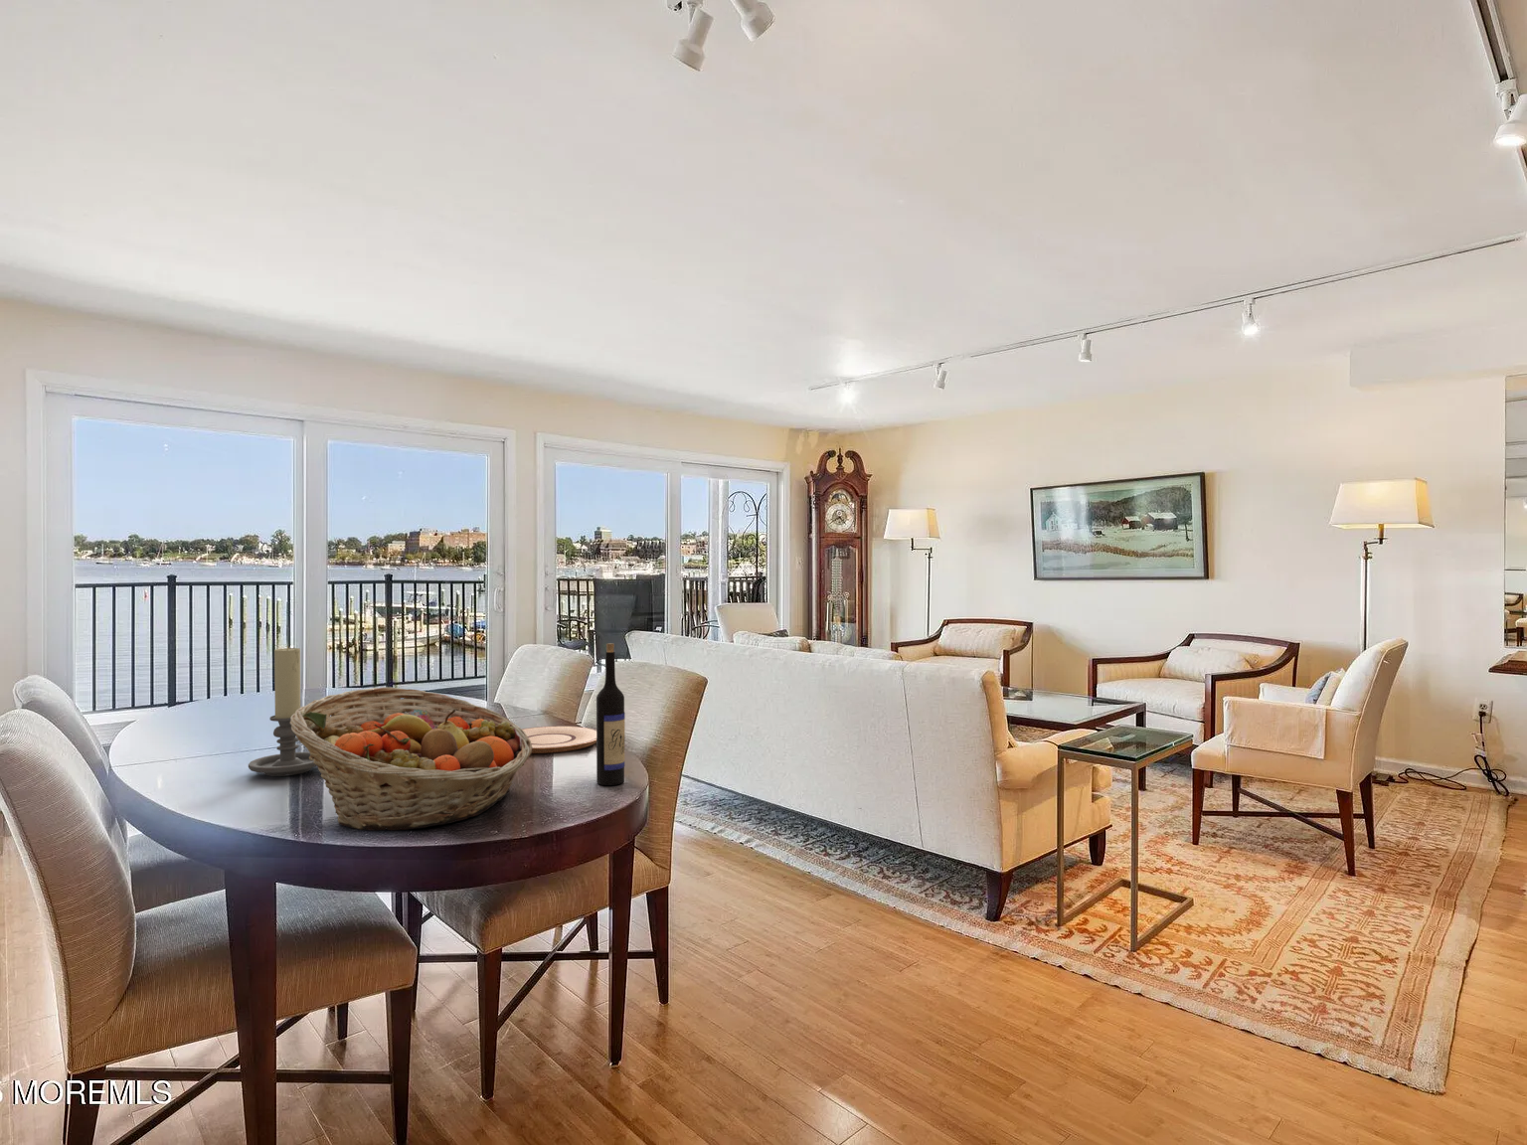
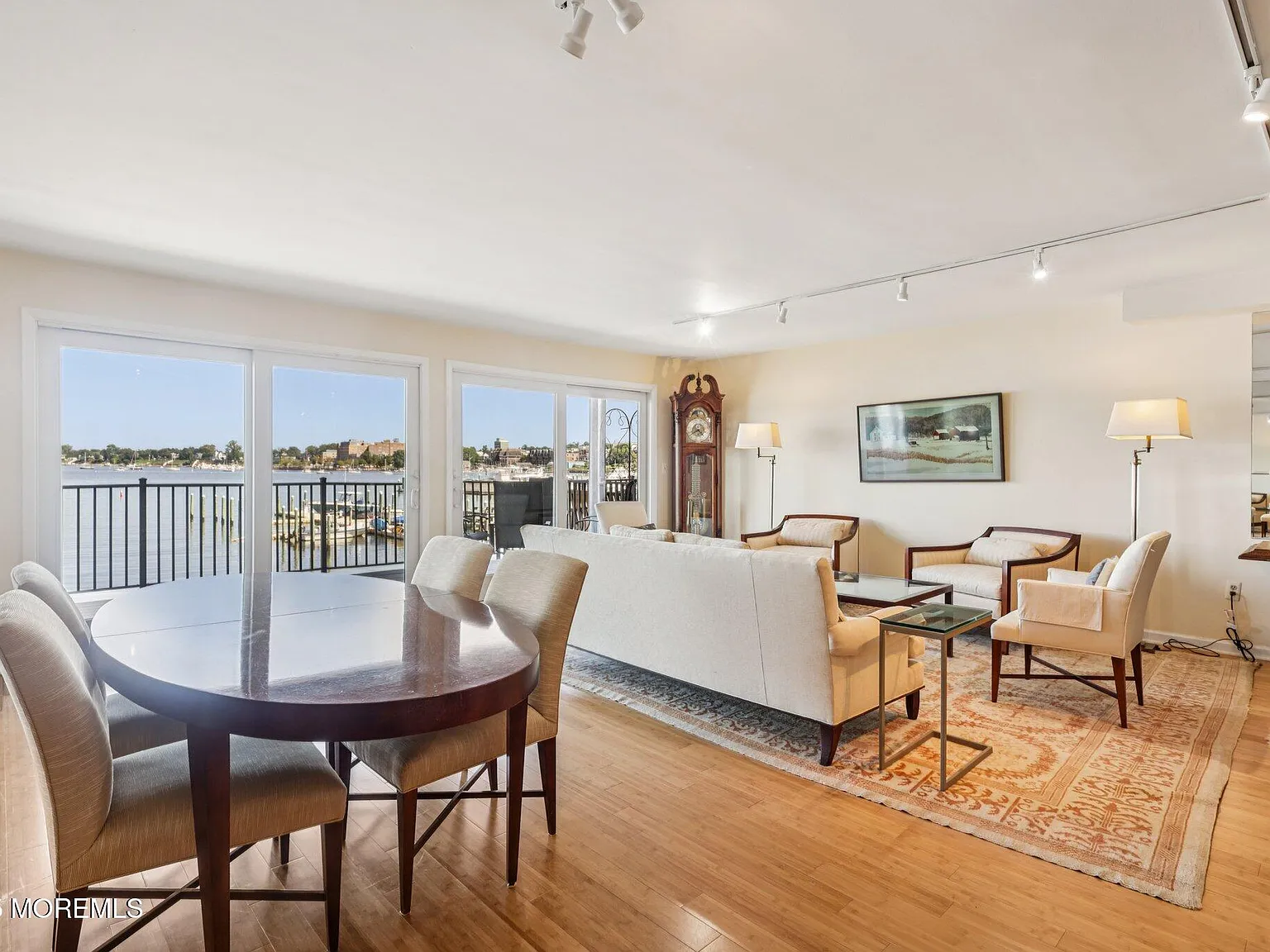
- plate [521,724,596,754]
- wine bottle [595,642,626,787]
- fruit basket [290,686,531,831]
- candle holder [248,645,319,777]
